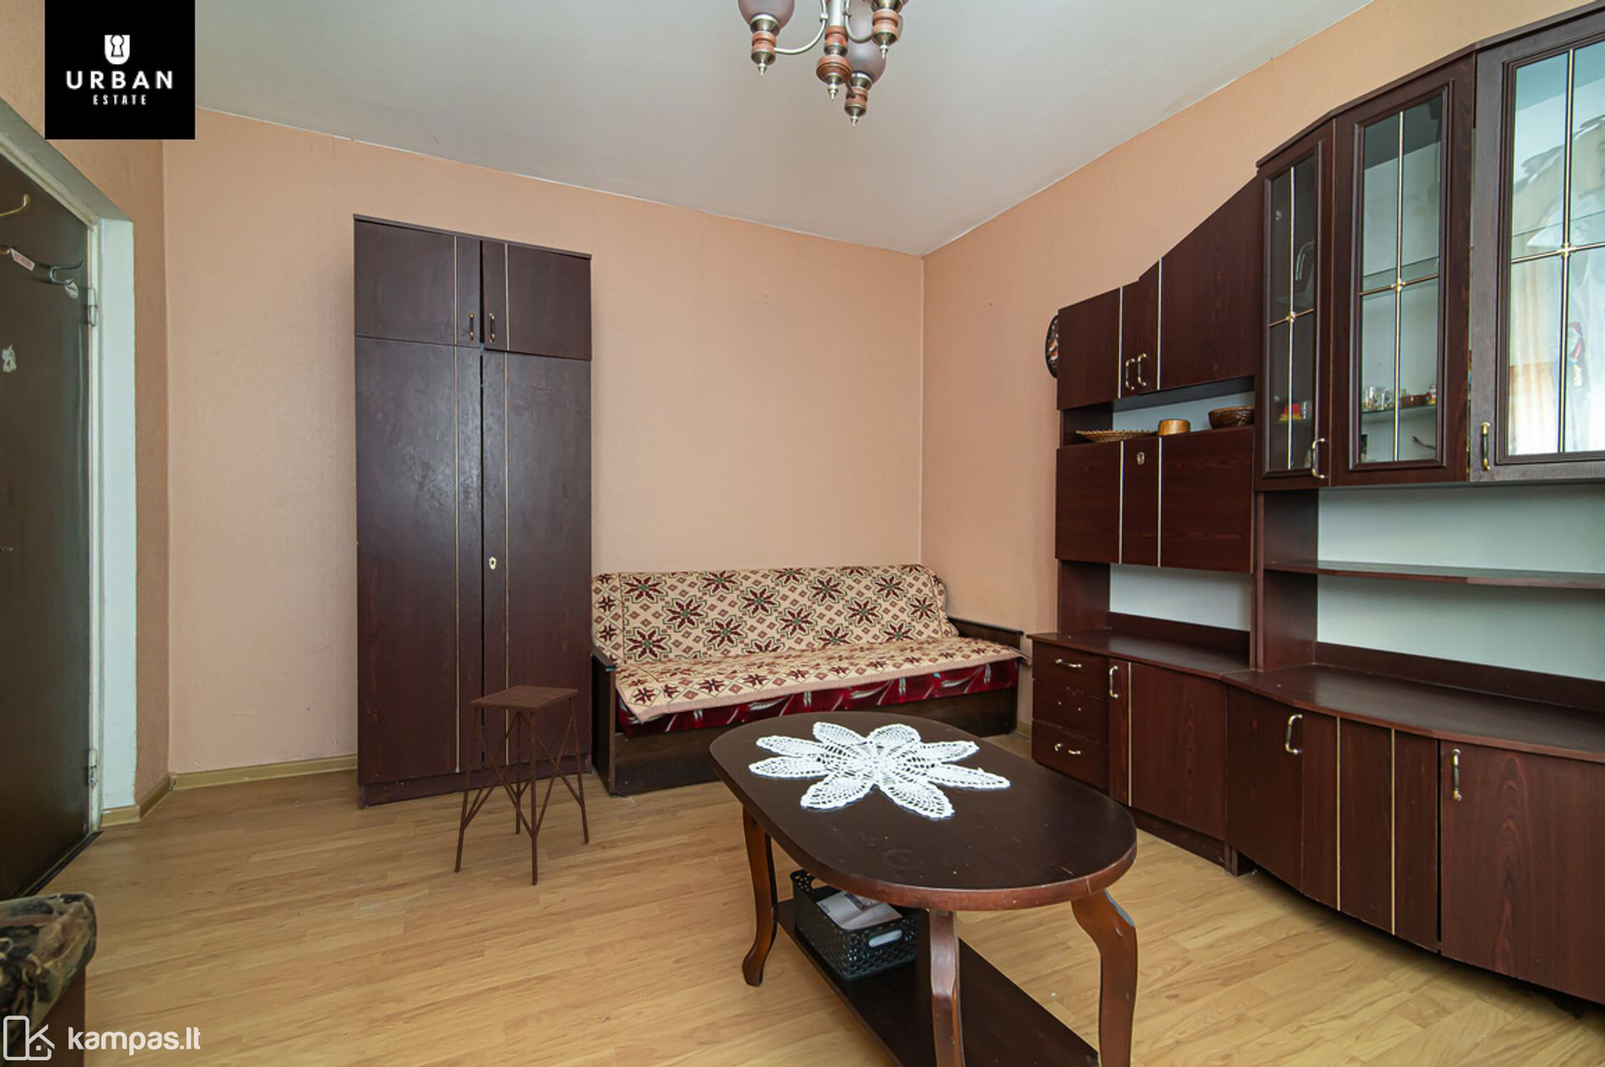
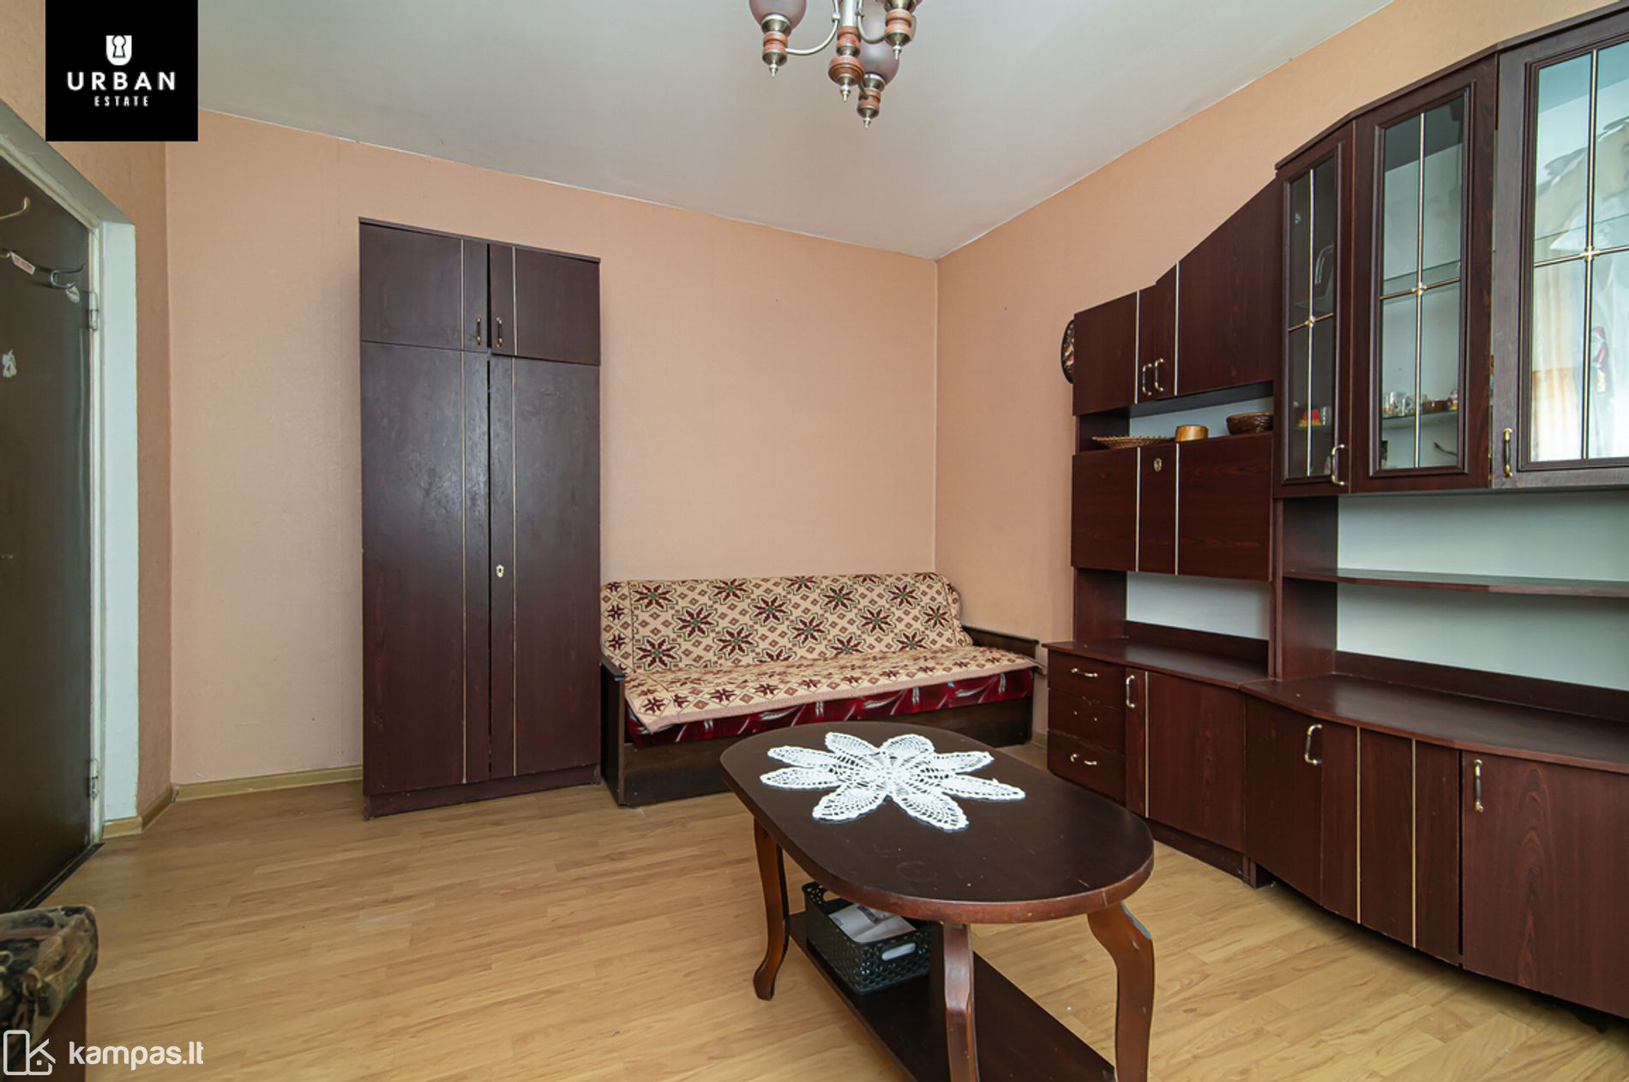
- side table [455,685,589,885]
